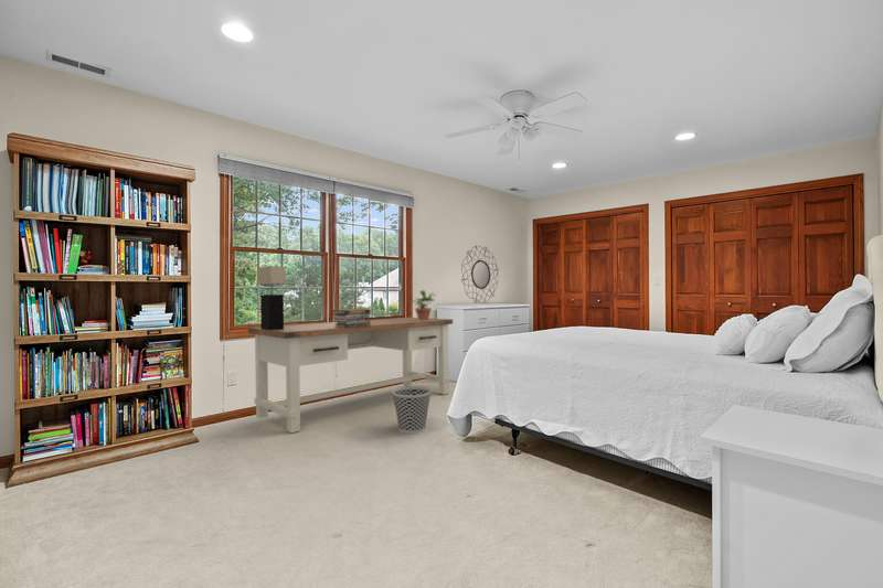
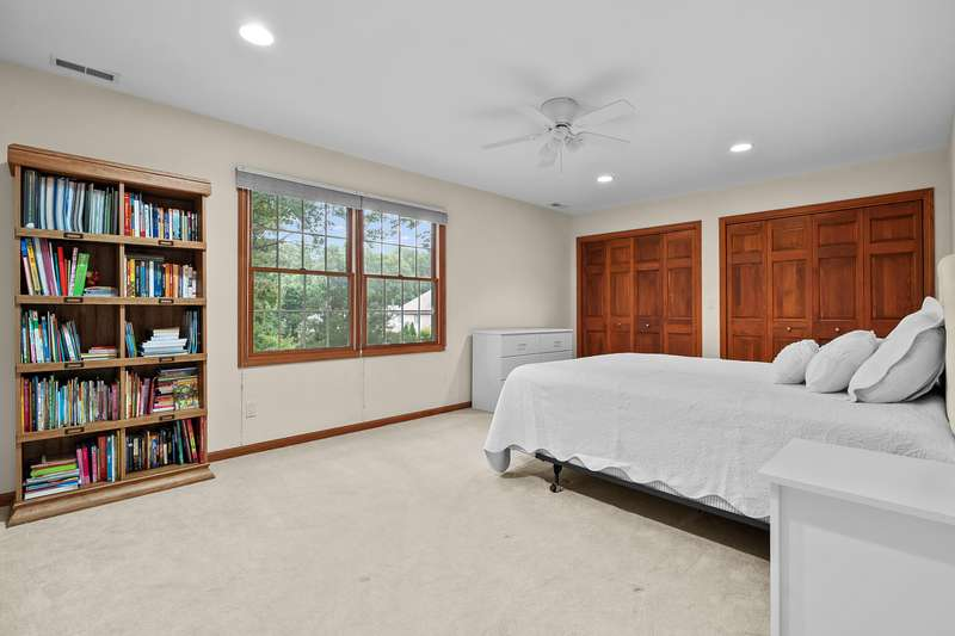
- wastebasket [391,385,433,435]
- home mirror [460,245,500,304]
- book stack [331,308,372,328]
- desk [247,317,454,435]
- potted plant [411,289,438,321]
- table lamp [257,265,287,330]
